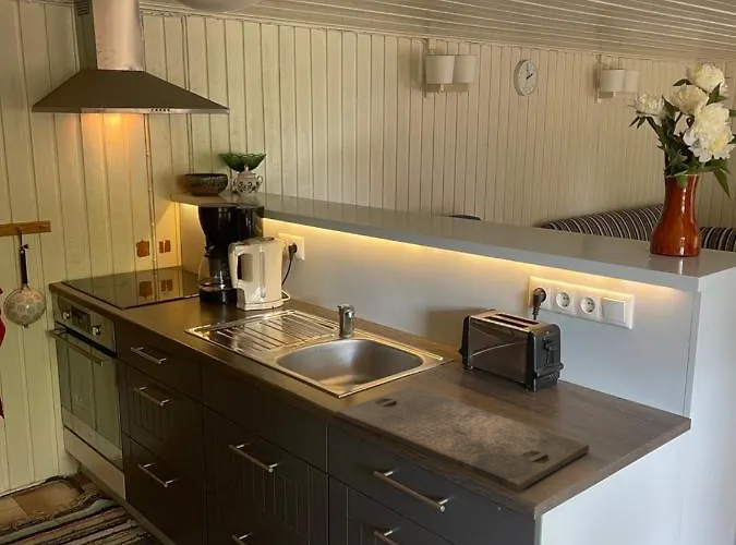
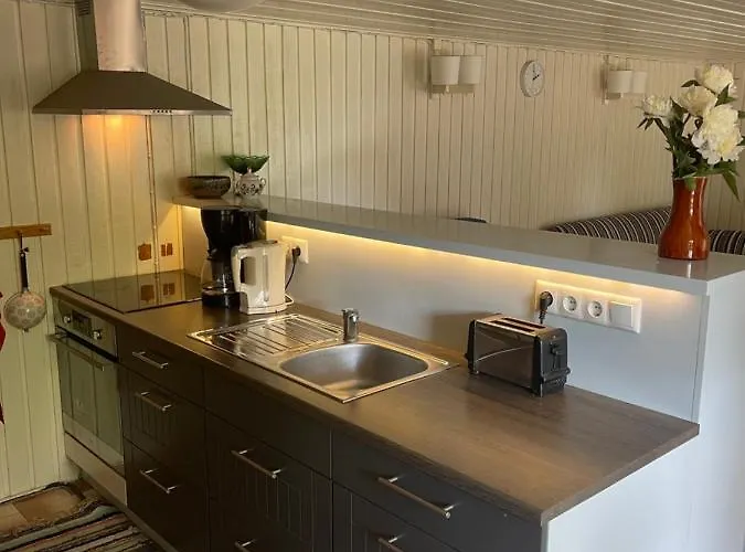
- cutting board [336,386,590,493]
